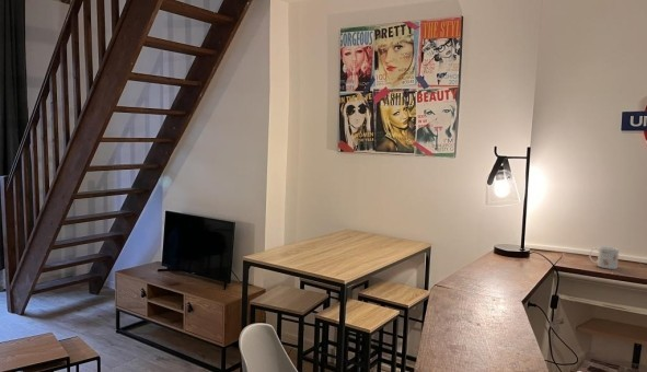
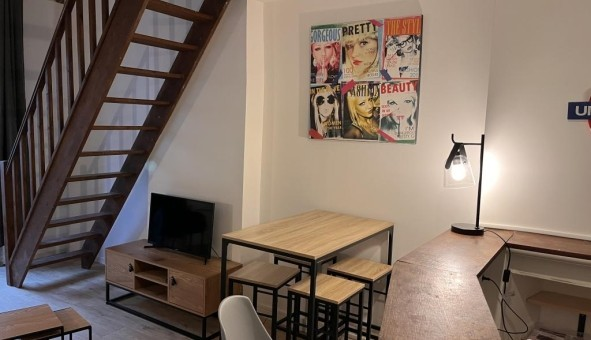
- mug [588,245,620,270]
